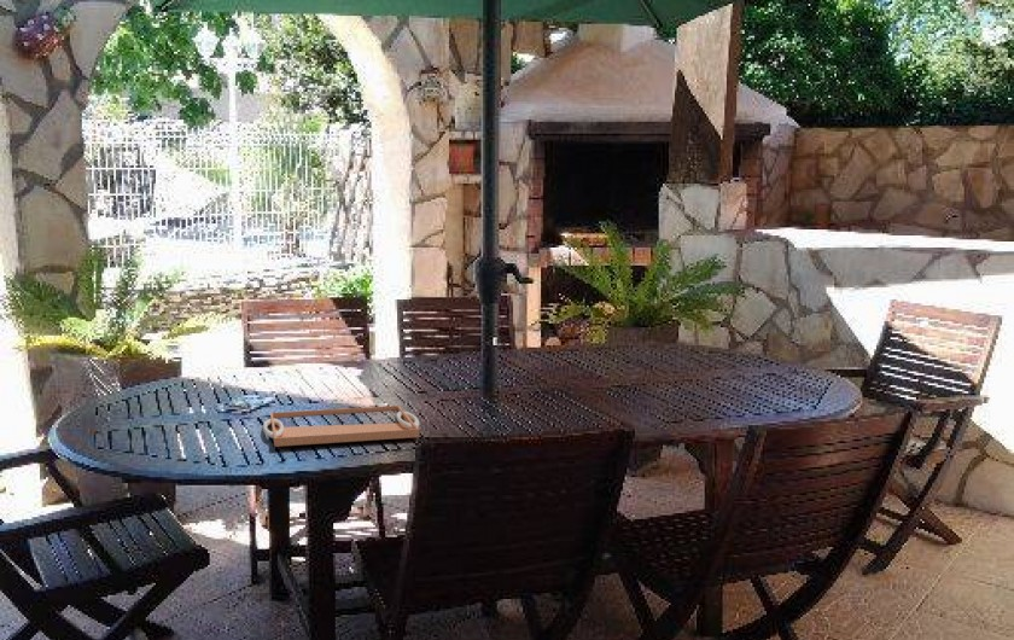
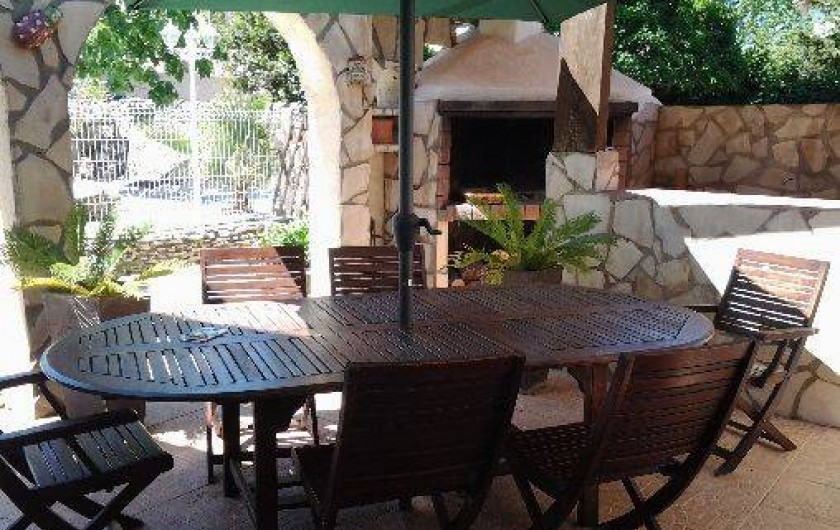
- serving tray [262,405,420,448]
